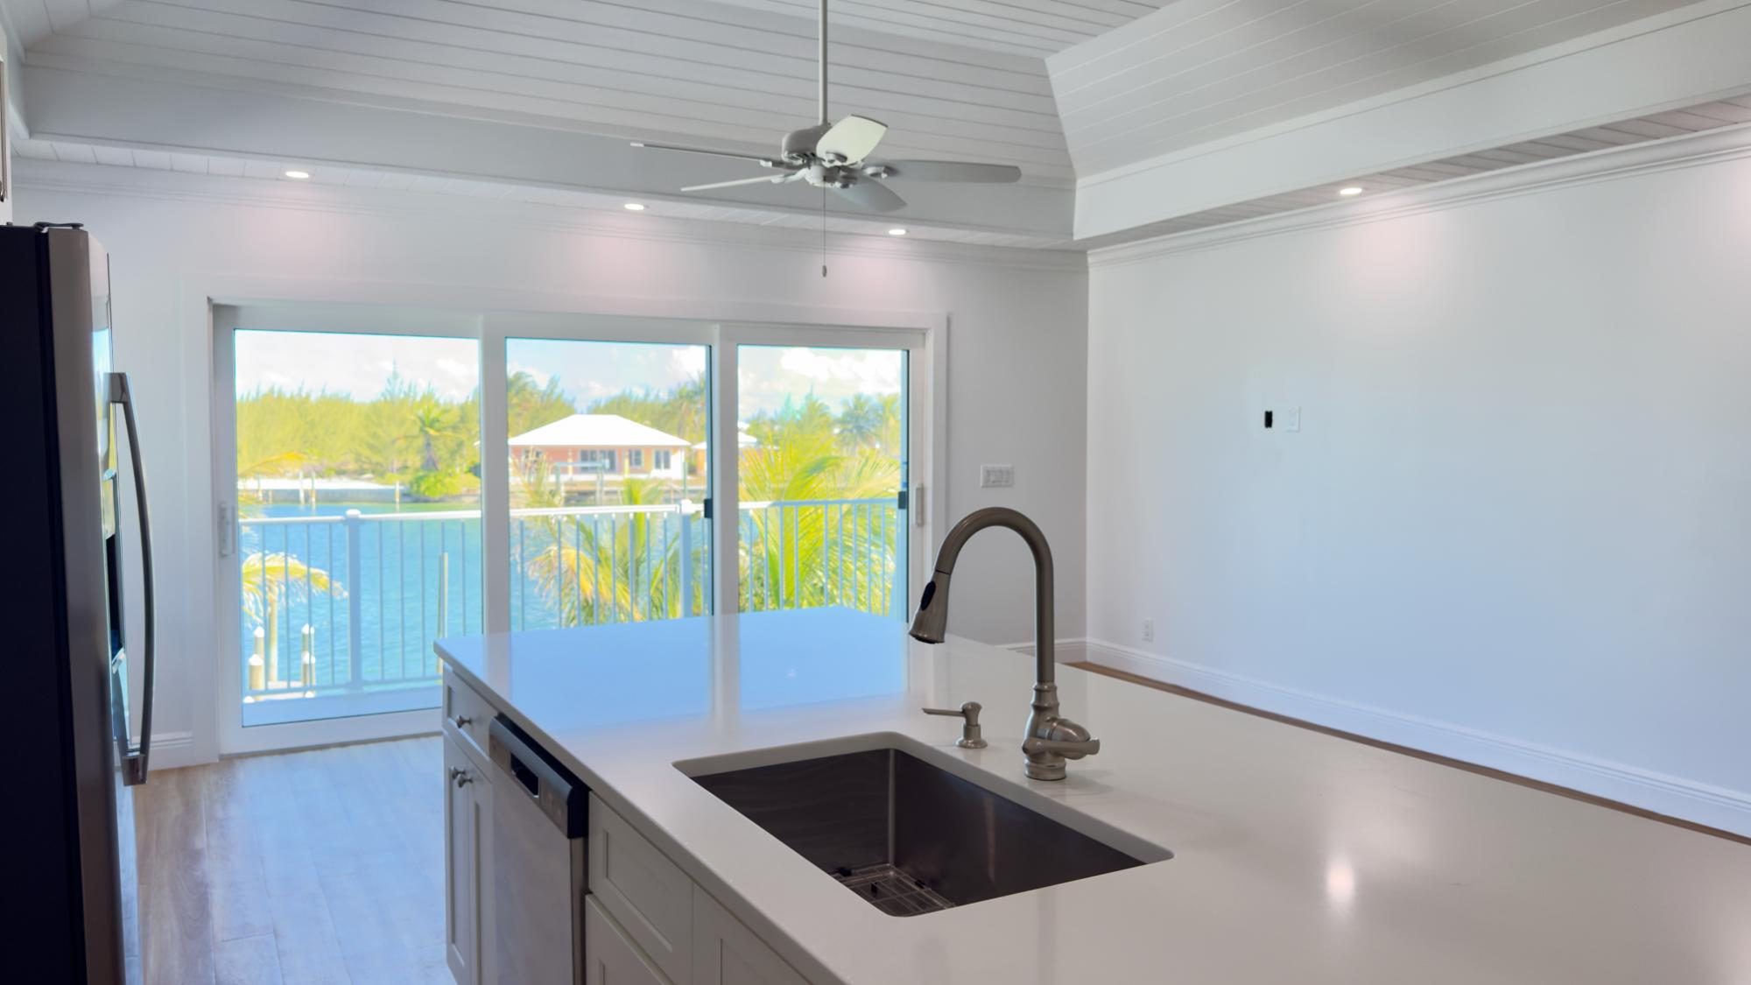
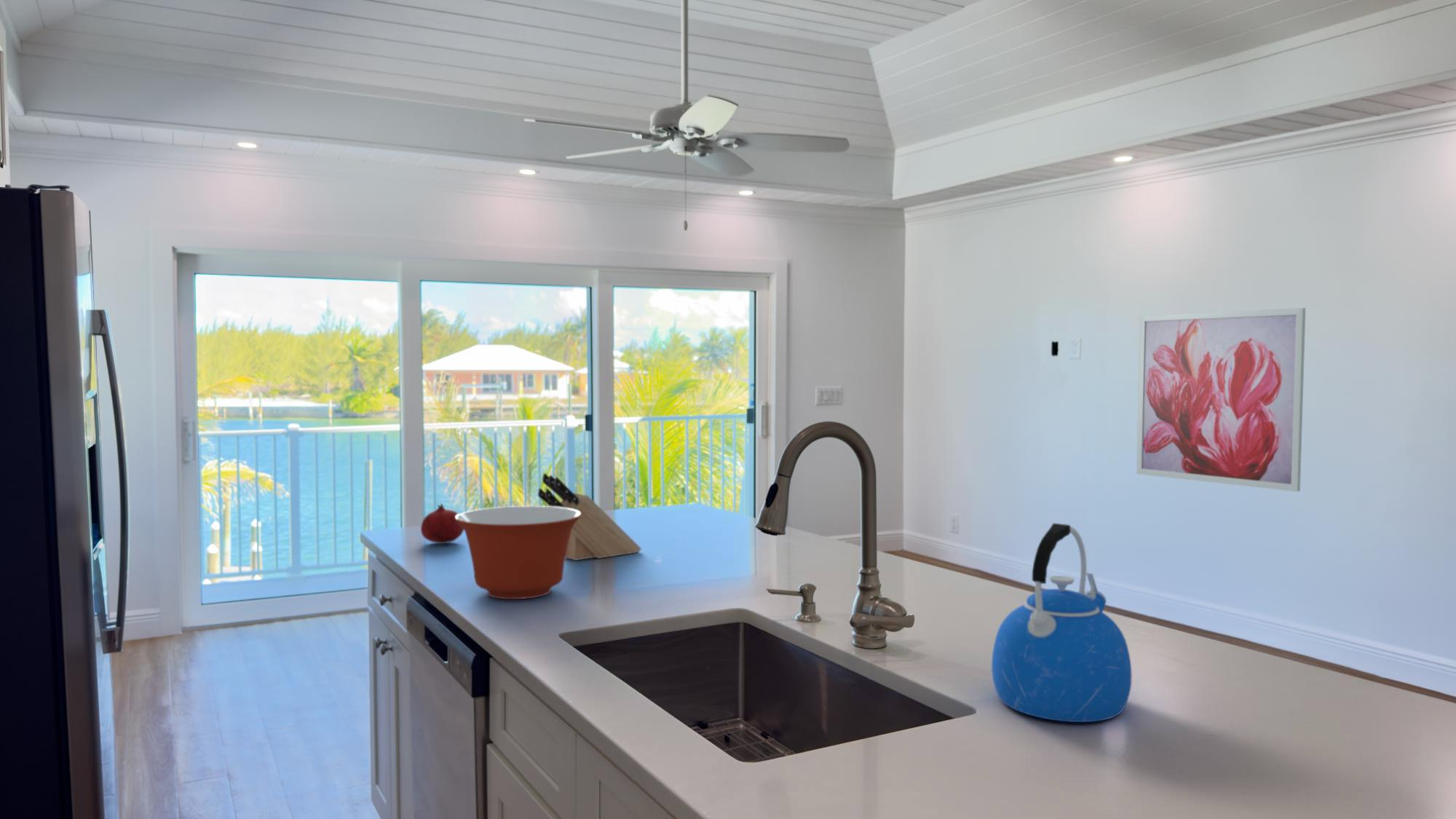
+ mixing bowl [455,505,581,600]
+ wall art [1136,307,1306,492]
+ fruit [420,503,464,545]
+ kettle [991,523,1133,723]
+ knife block [537,472,642,561]
